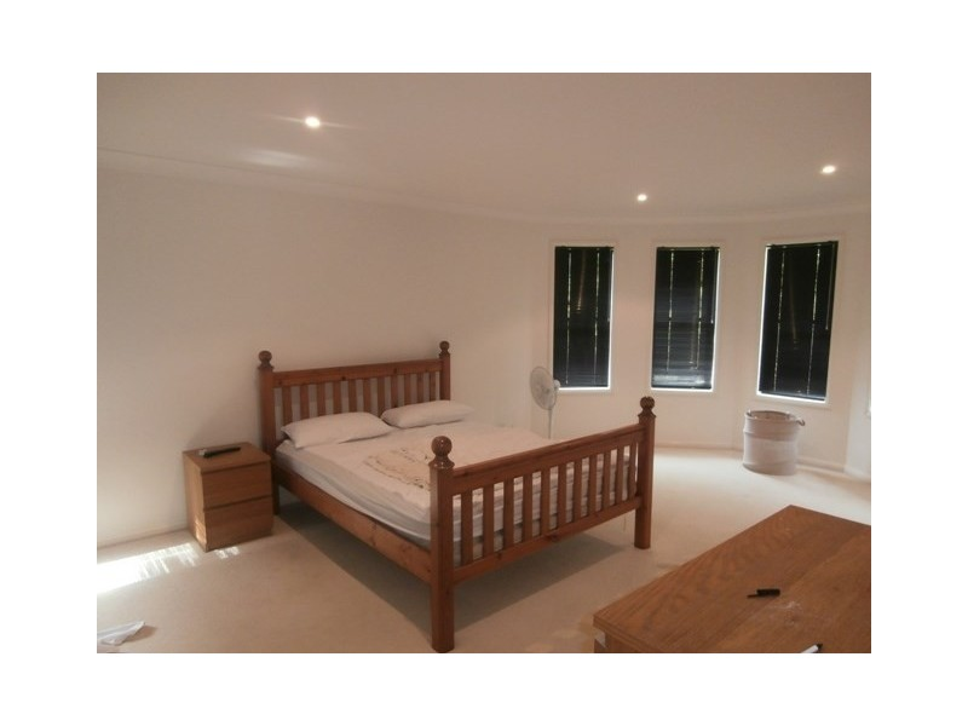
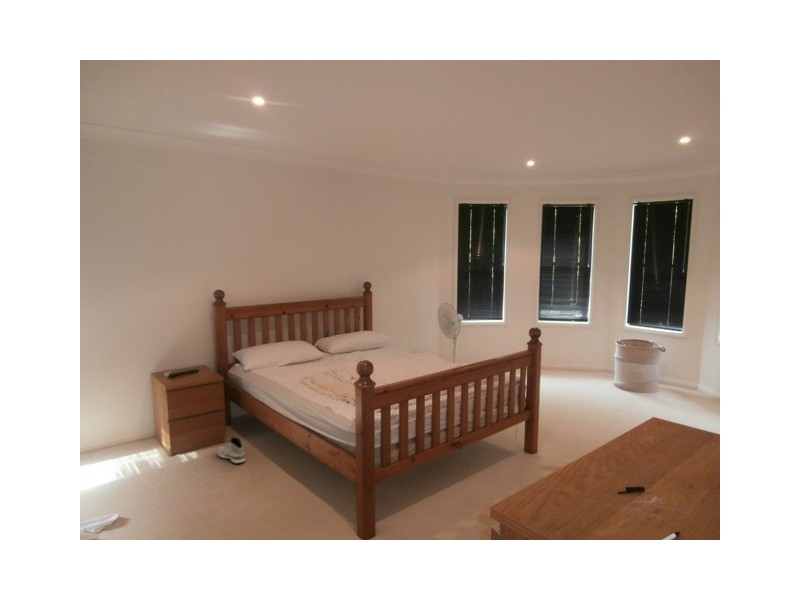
+ sneaker [216,436,246,465]
